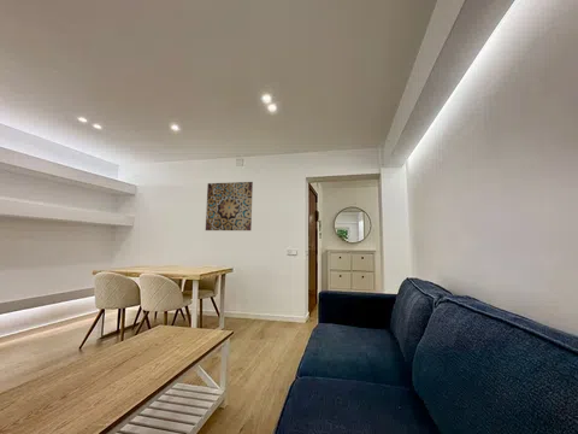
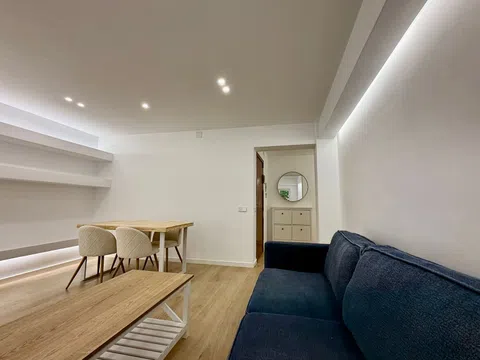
- wall art [205,181,254,231]
